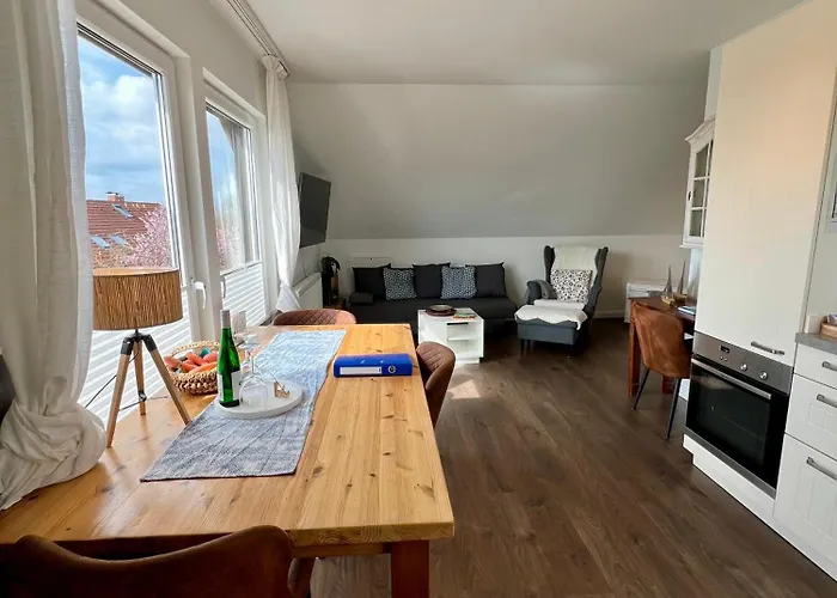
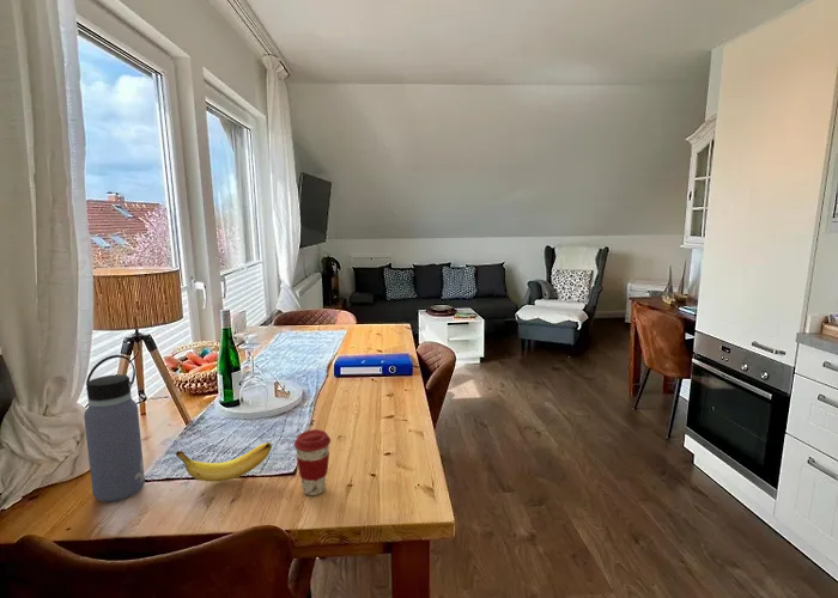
+ banana [175,441,273,483]
+ coffee cup [293,428,332,496]
+ water bottle [83,354,146,502]
